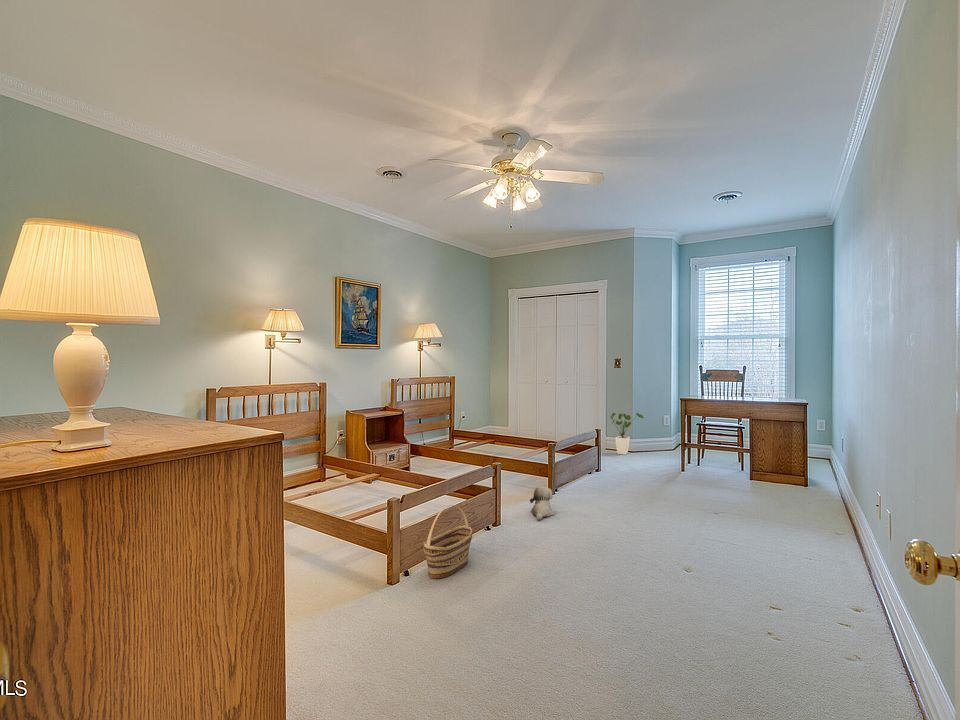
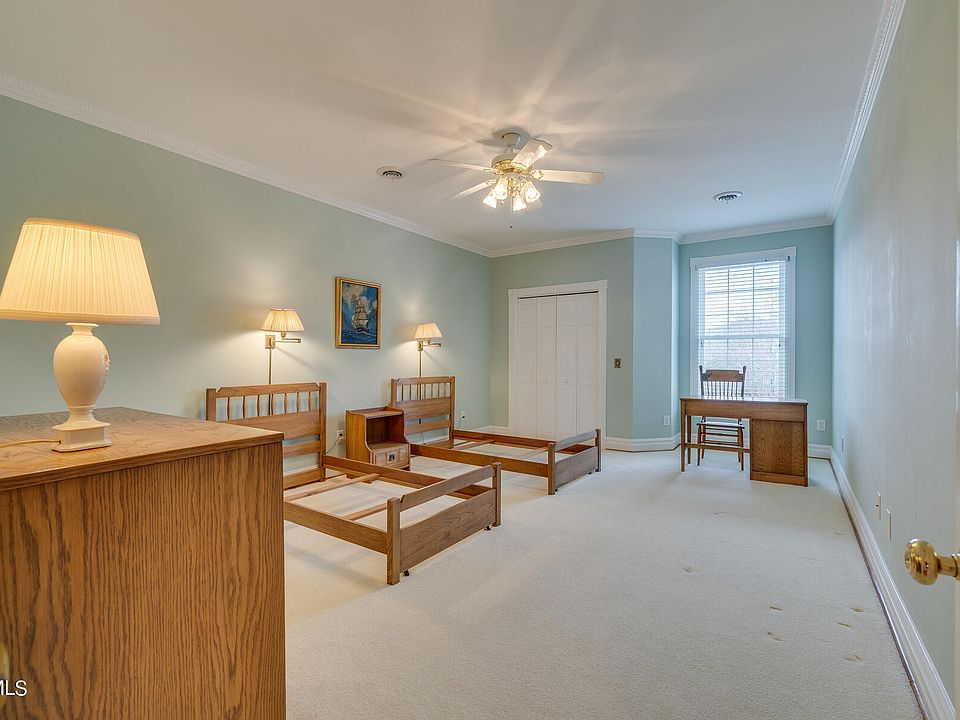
- house plant [610,412,645,456]
- basket [423,504,473,580]
- plush toy [529,486,555,521]
